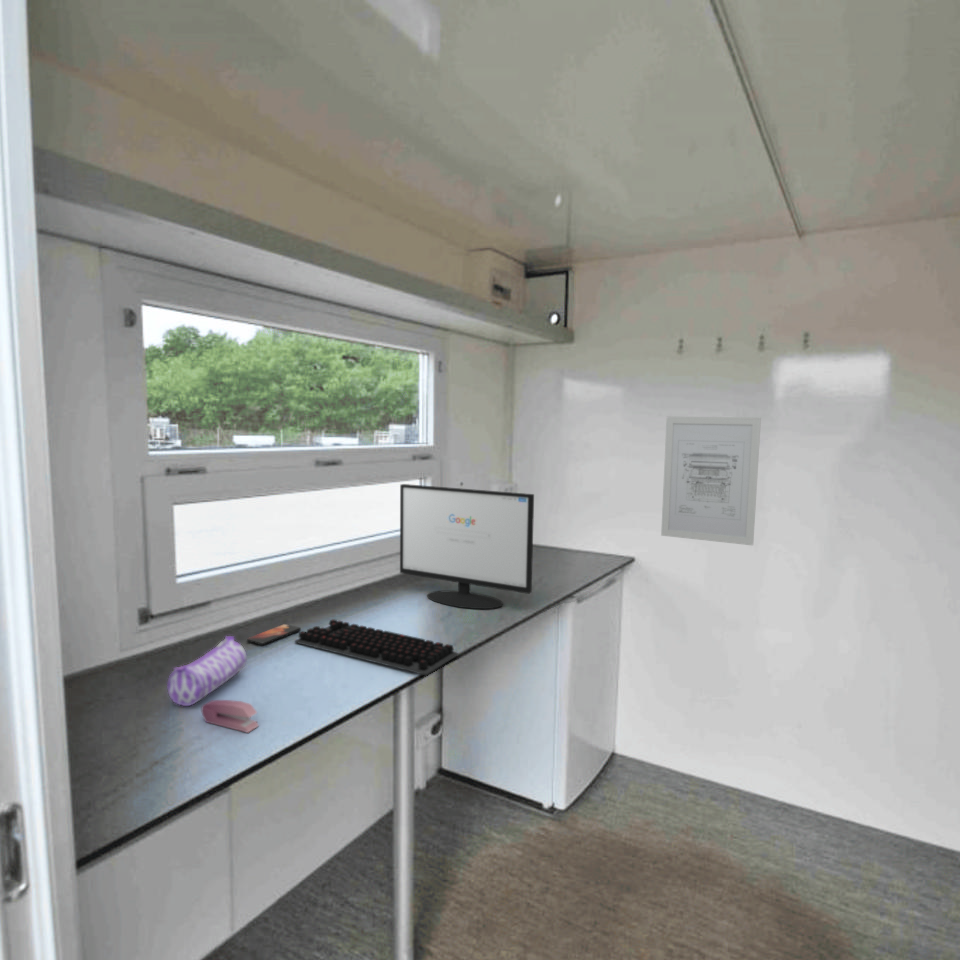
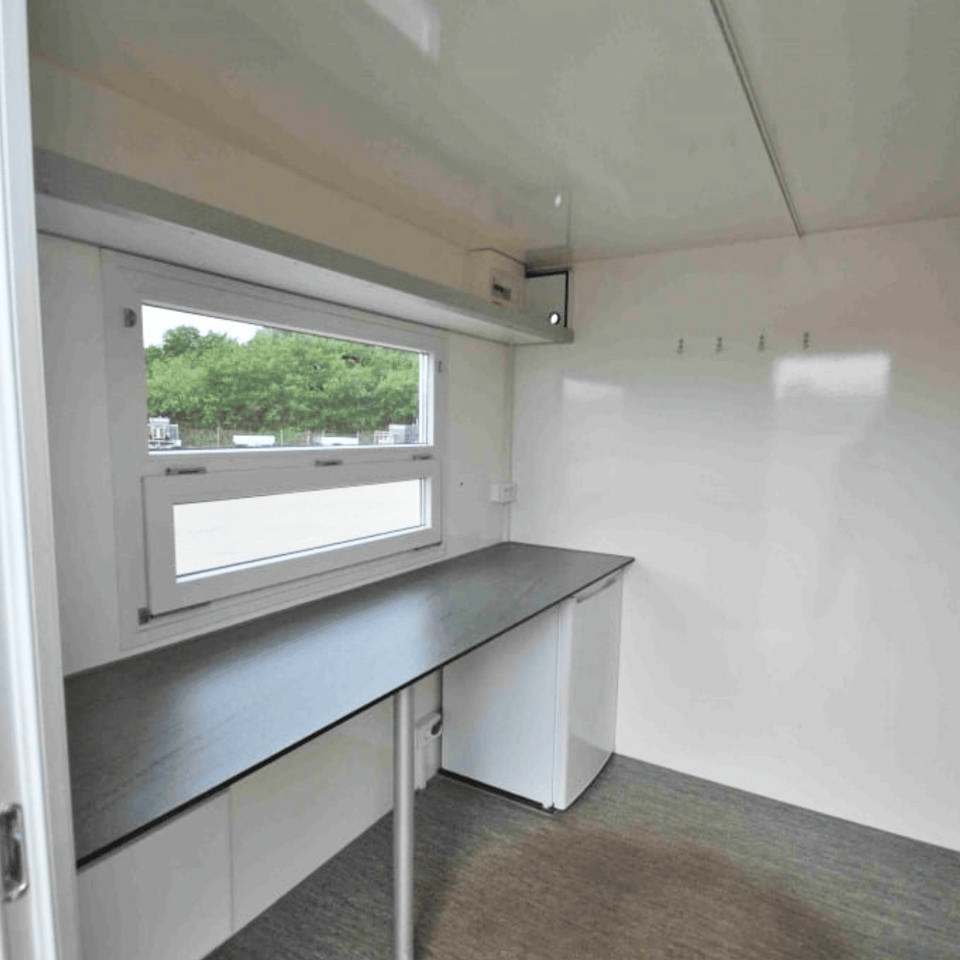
- smartphone [246,623,302,646]
- computer monitor [399,483,535,610]
- pencil case [166,635,248,707]
- computer keyboard [293,618,459,676]
- stapler [200,699,260,734]
- wall art [660,416,762,547]
